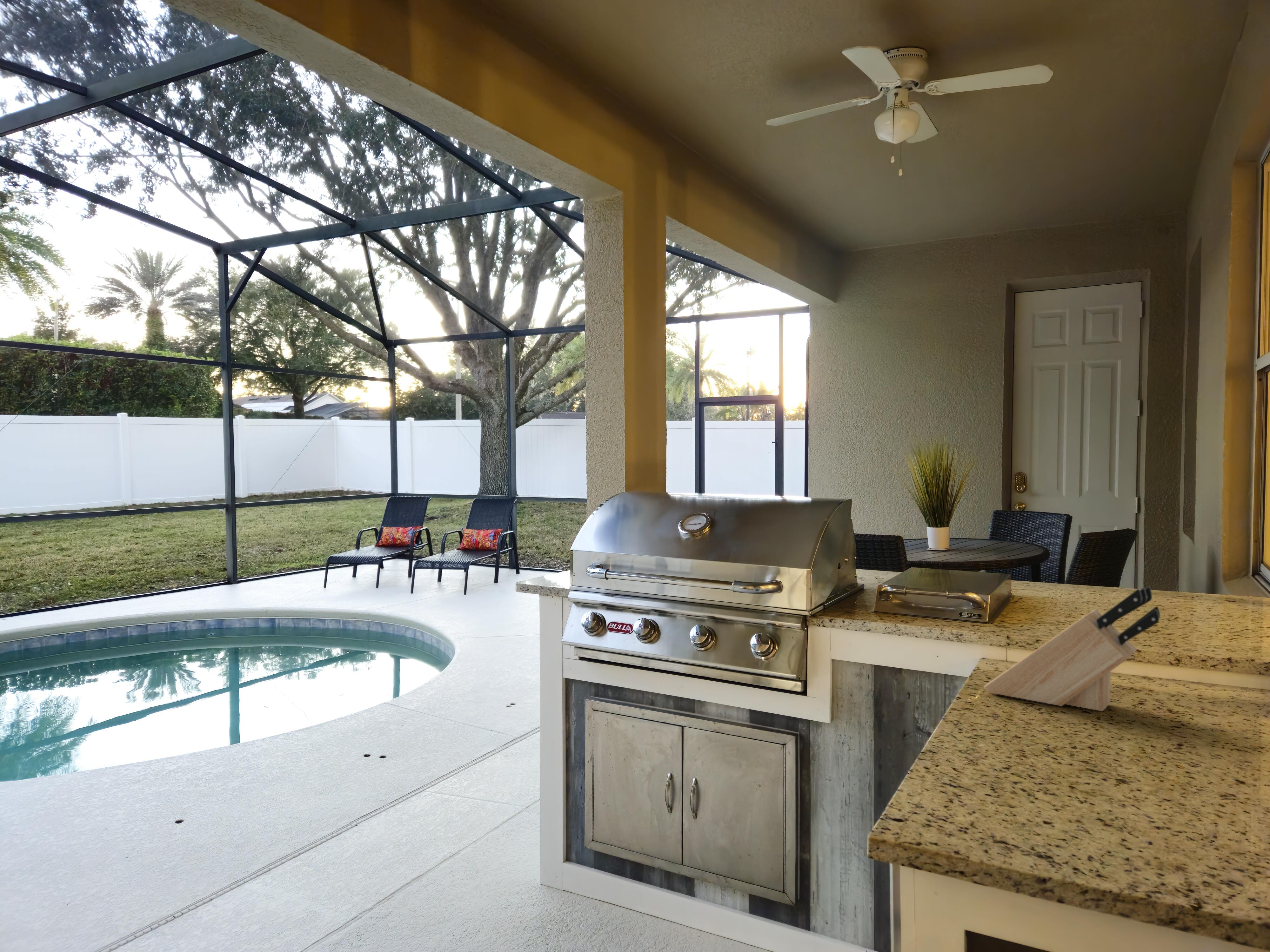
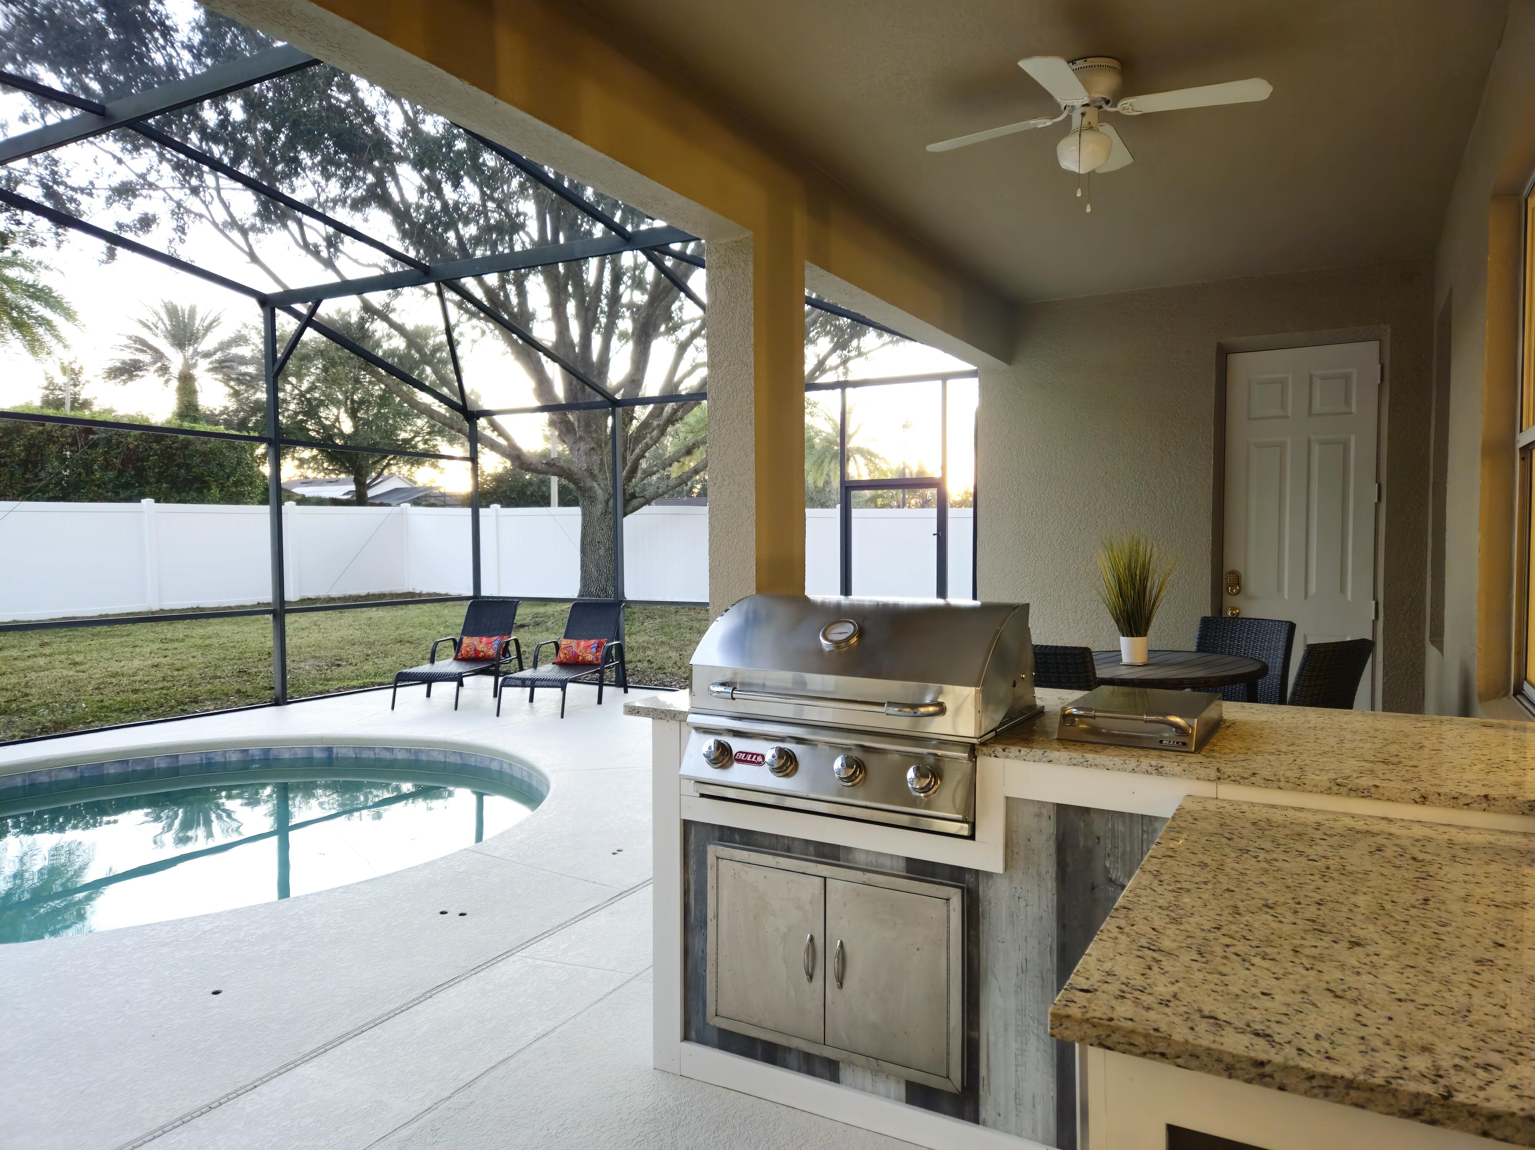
- knife block [983,586,1160,712]
